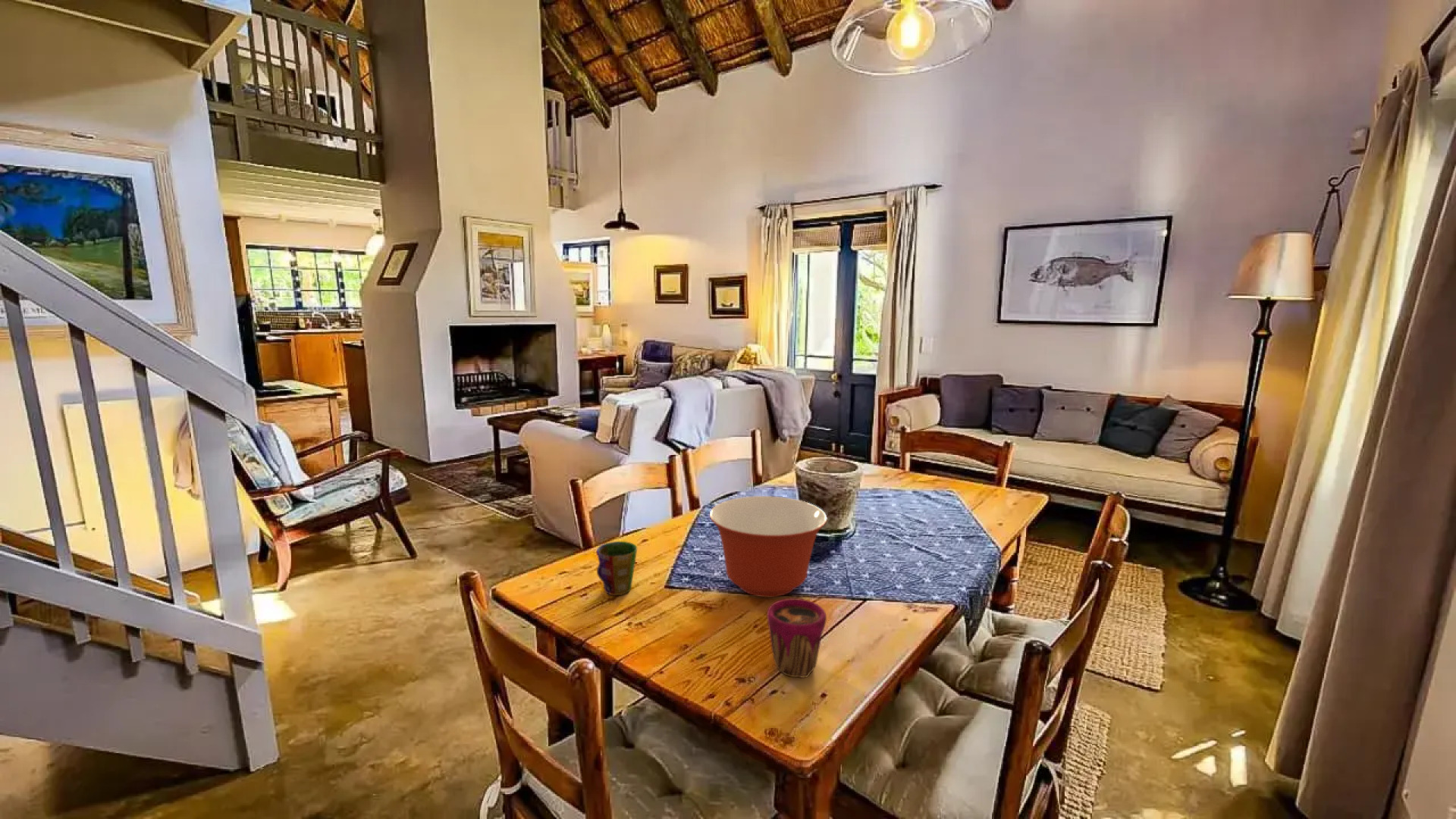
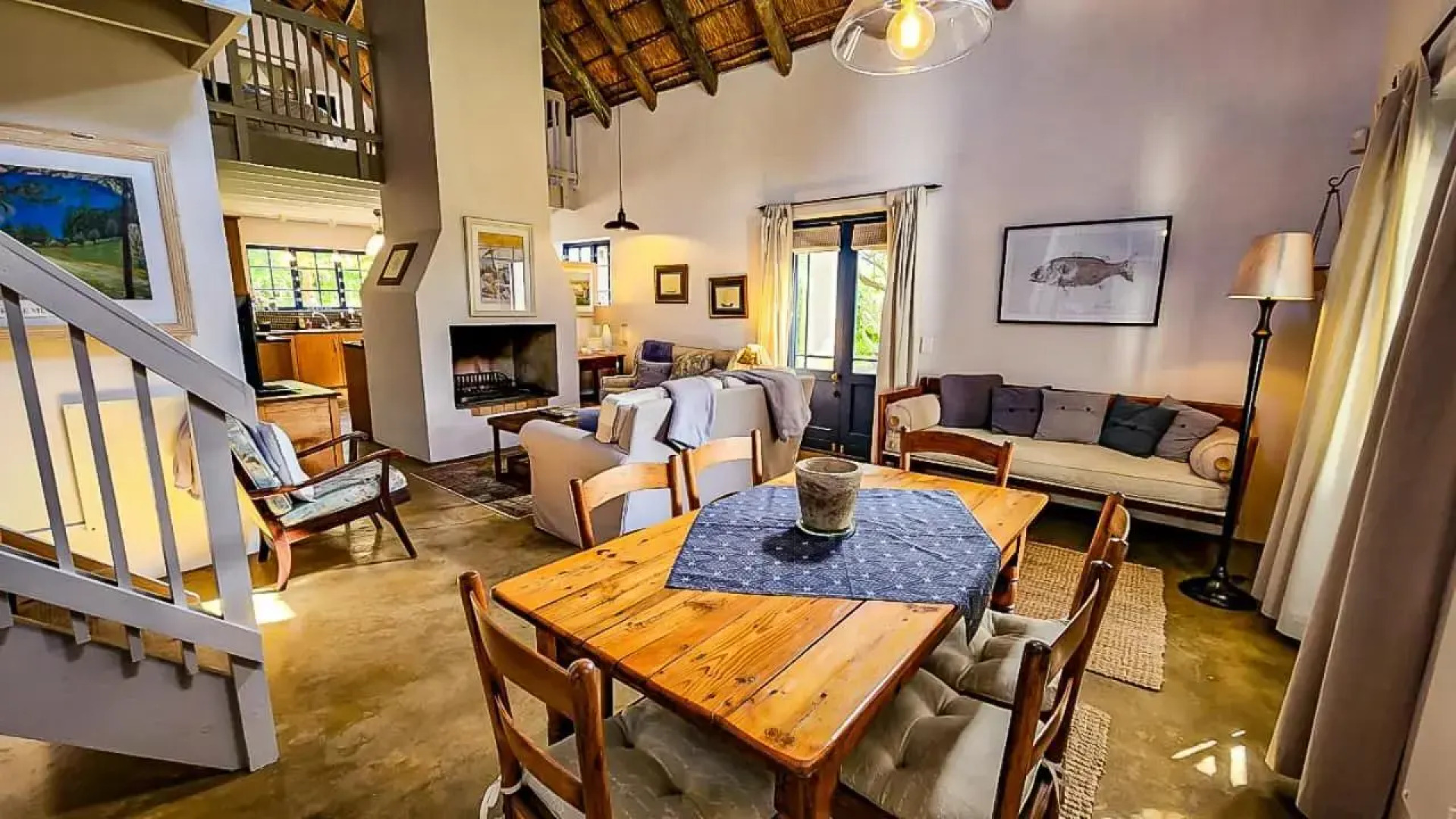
- mixing bowl [709,495,828,598]
- cup [766,598,827,679]
- cup [596,541,638,596]
